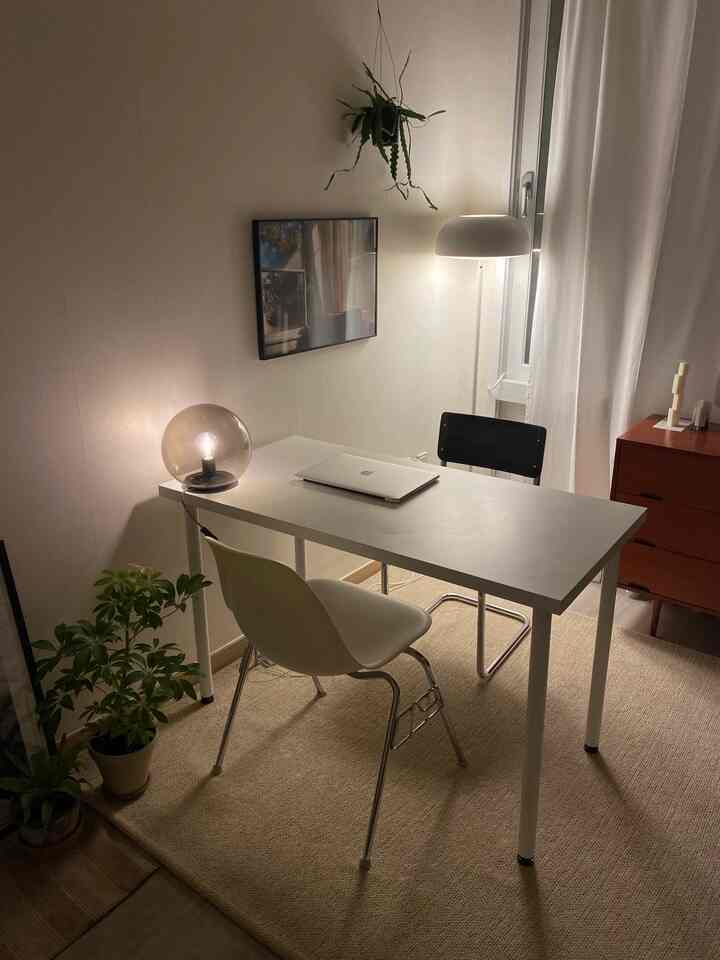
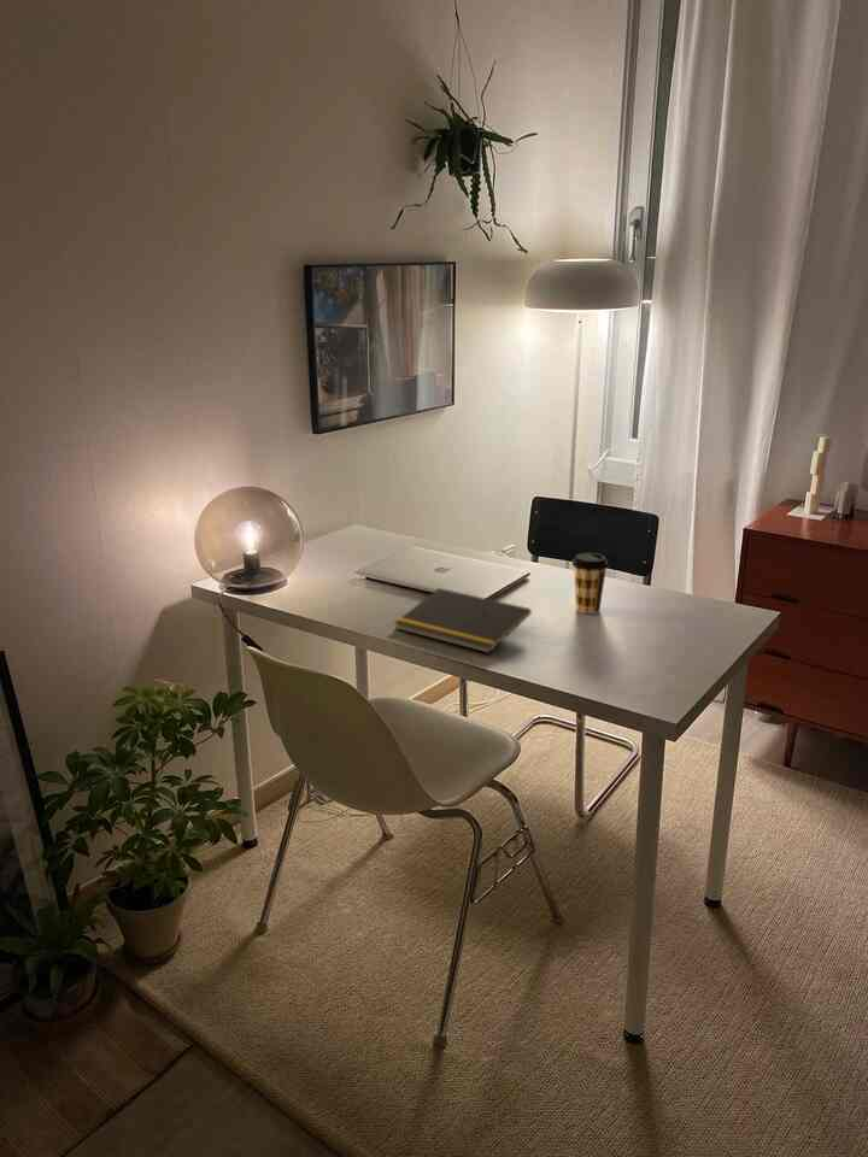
+ coffee cup [570,552,610,615]
+ notepad [393,587,532,654]
